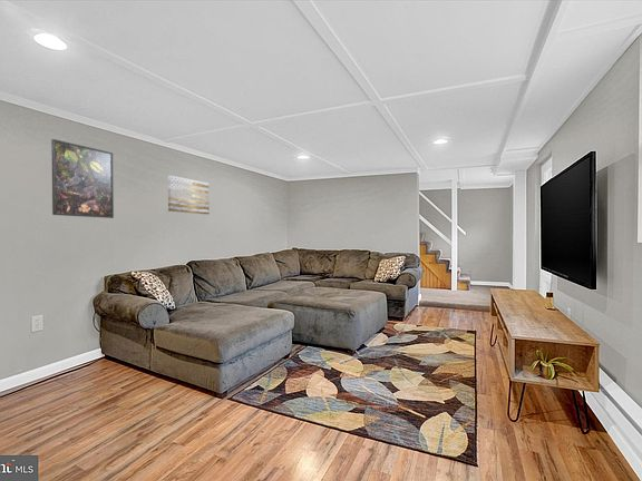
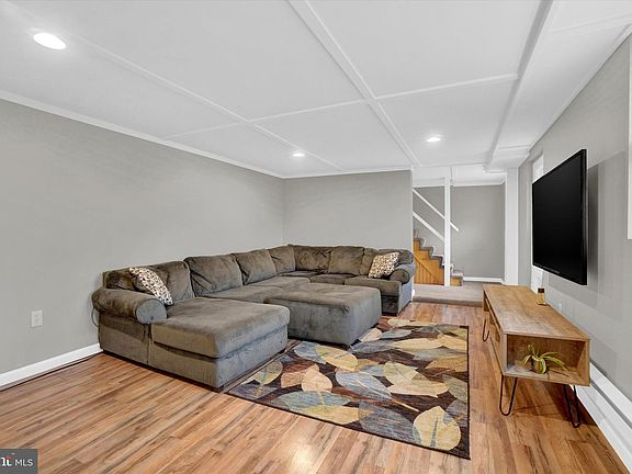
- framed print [50,138,115,219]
- wall art [167,175,211,215]
